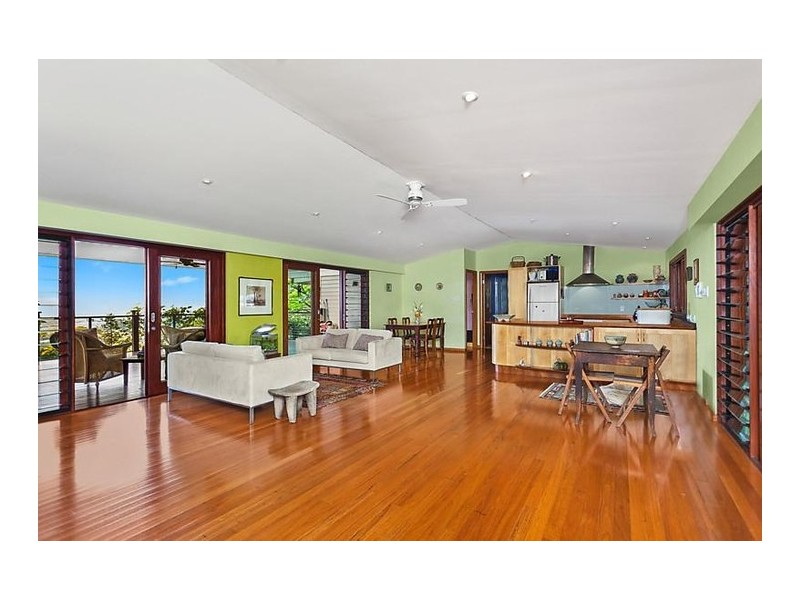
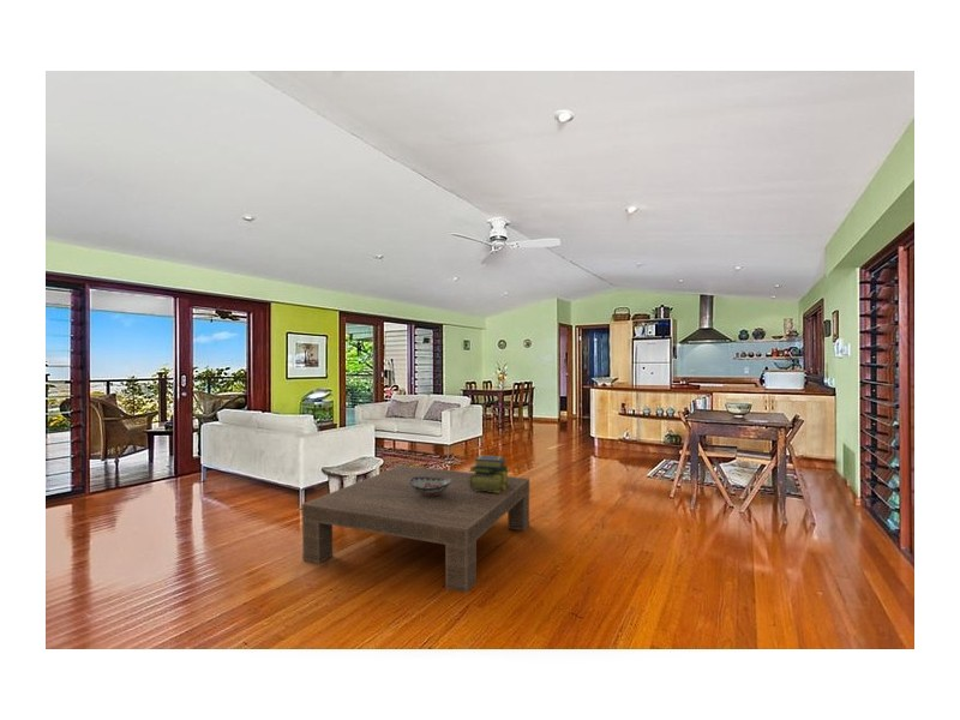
+ coffee table [301,464,530,594]
+ decorative bowl [409,476,452,497]
+ stack of books [467,455,510,492]
